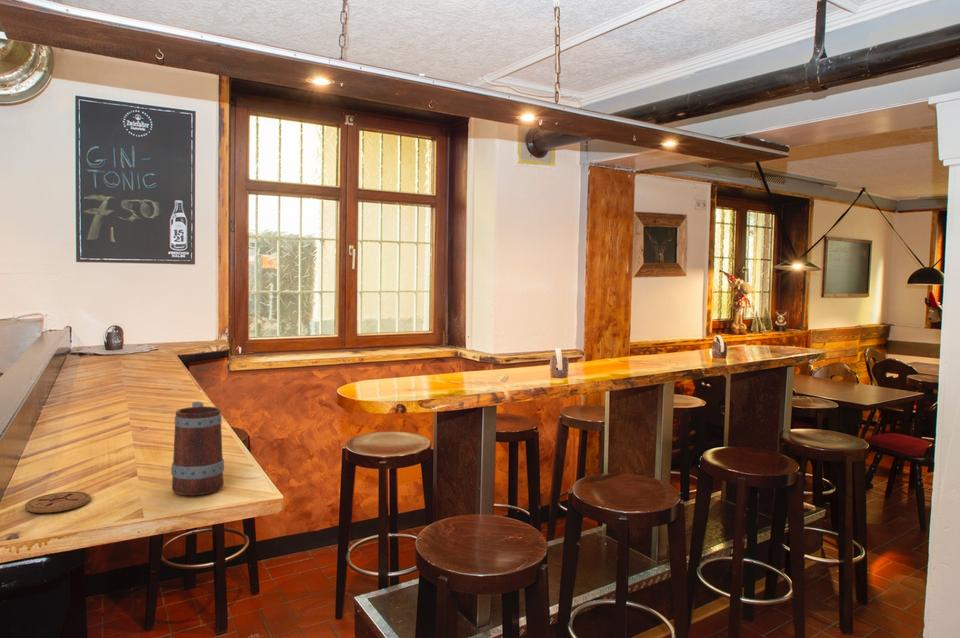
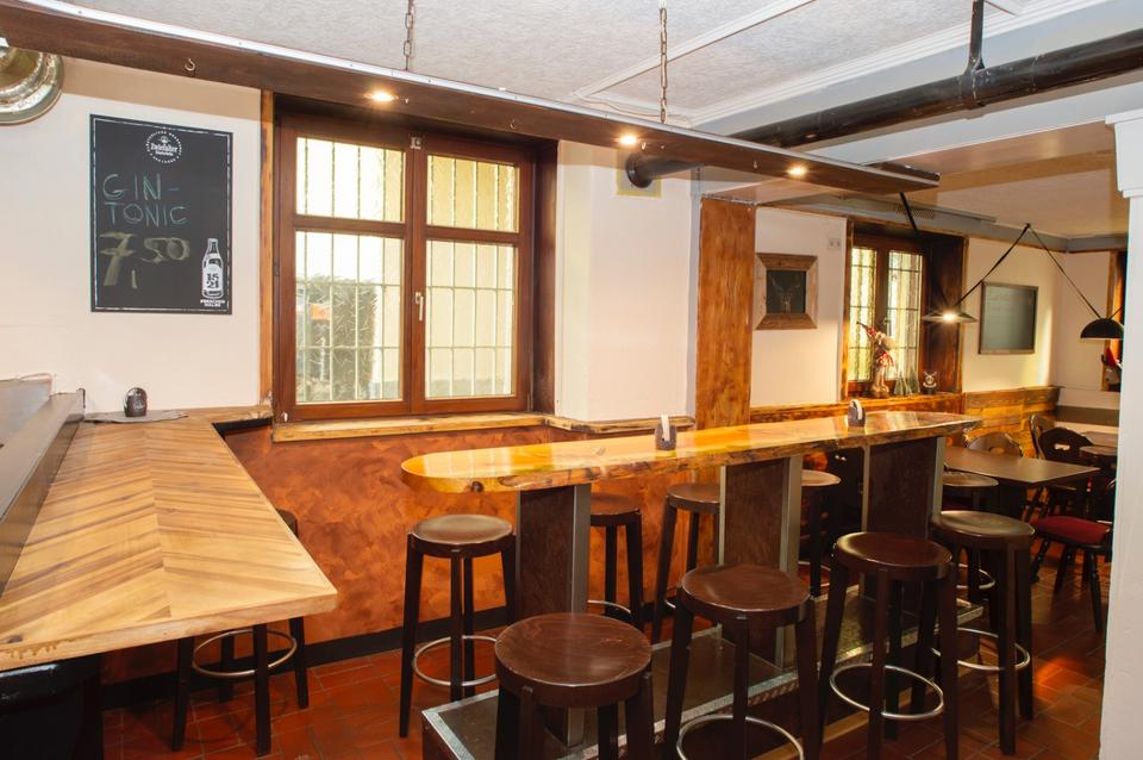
- beer mug [170,400,225,496]
- coaster [24,491,92,514]
